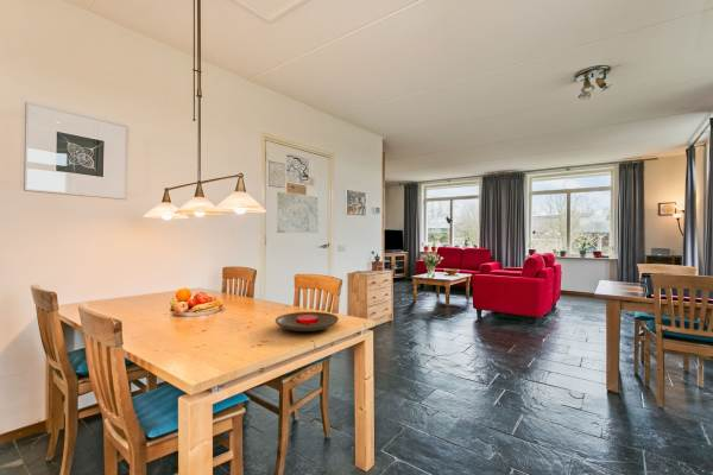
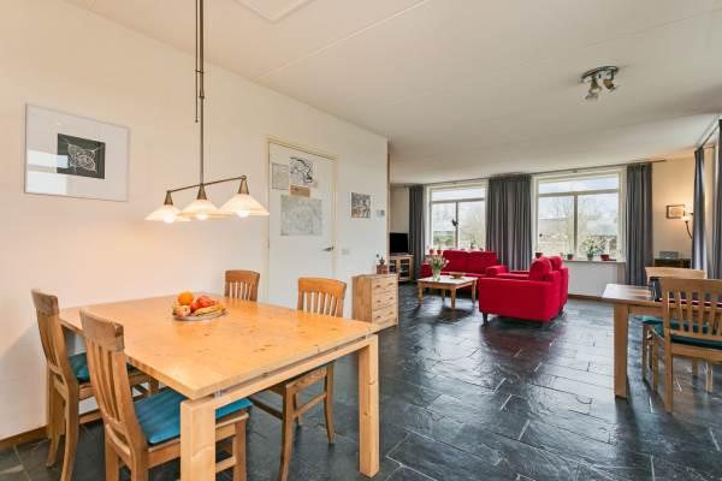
- plate [275,311,340,332]
